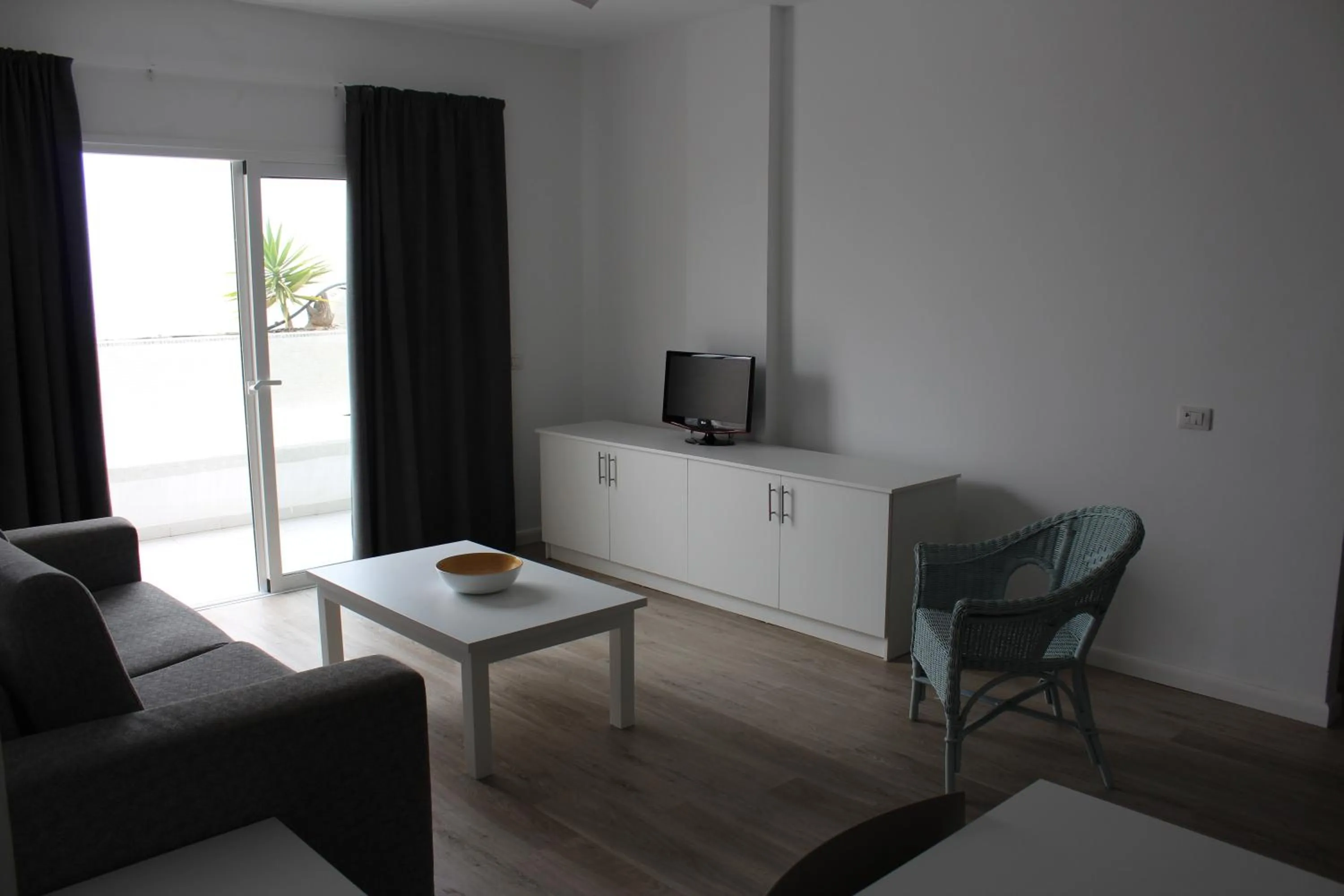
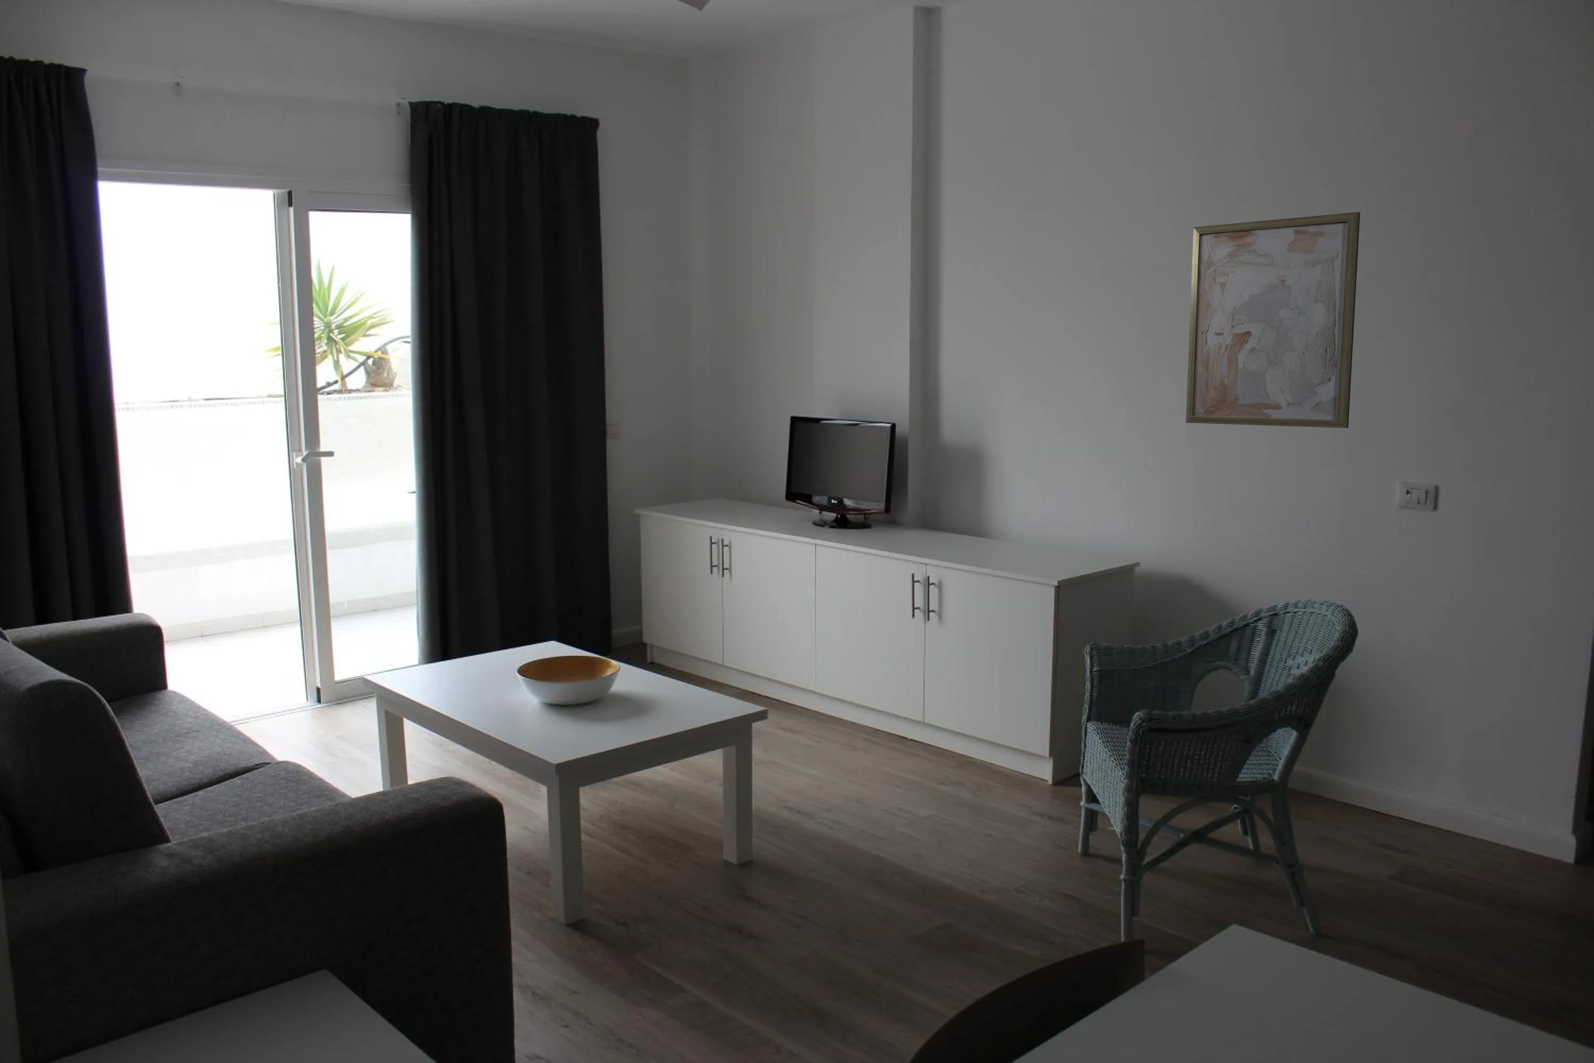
+ wall art [1185,211,1360,428]
